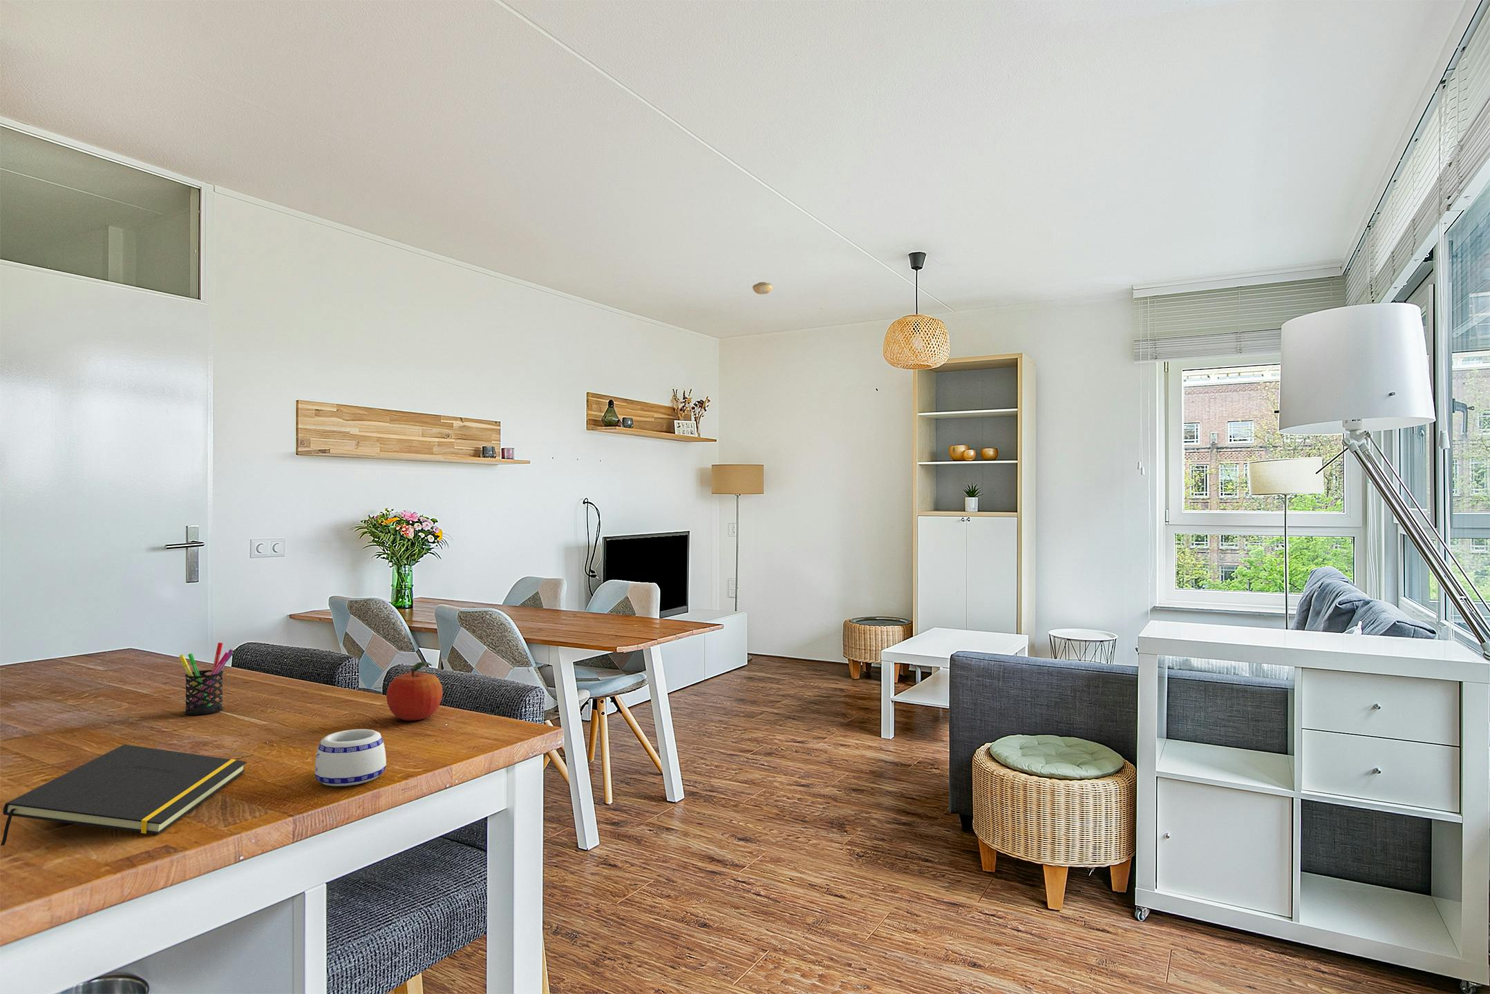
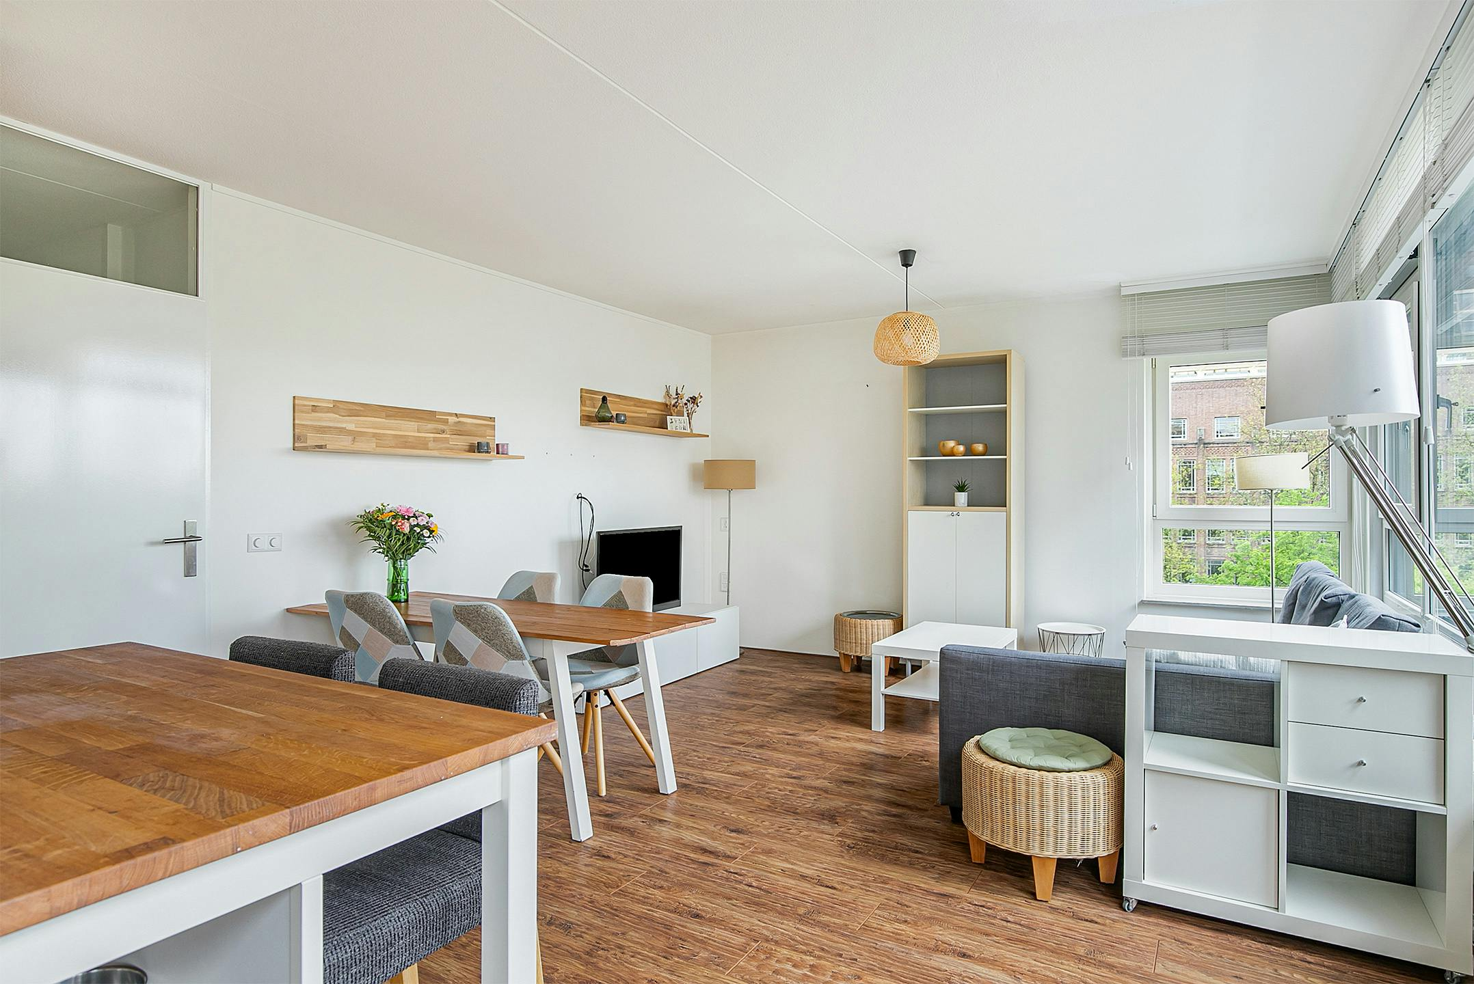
- fruit [385,661,444,721]
- smoke detector [752,282,774,295]
- pen holder [179,642,234,716]
- notepad [0,743,248,846]
- mug [314,728,387,787]
